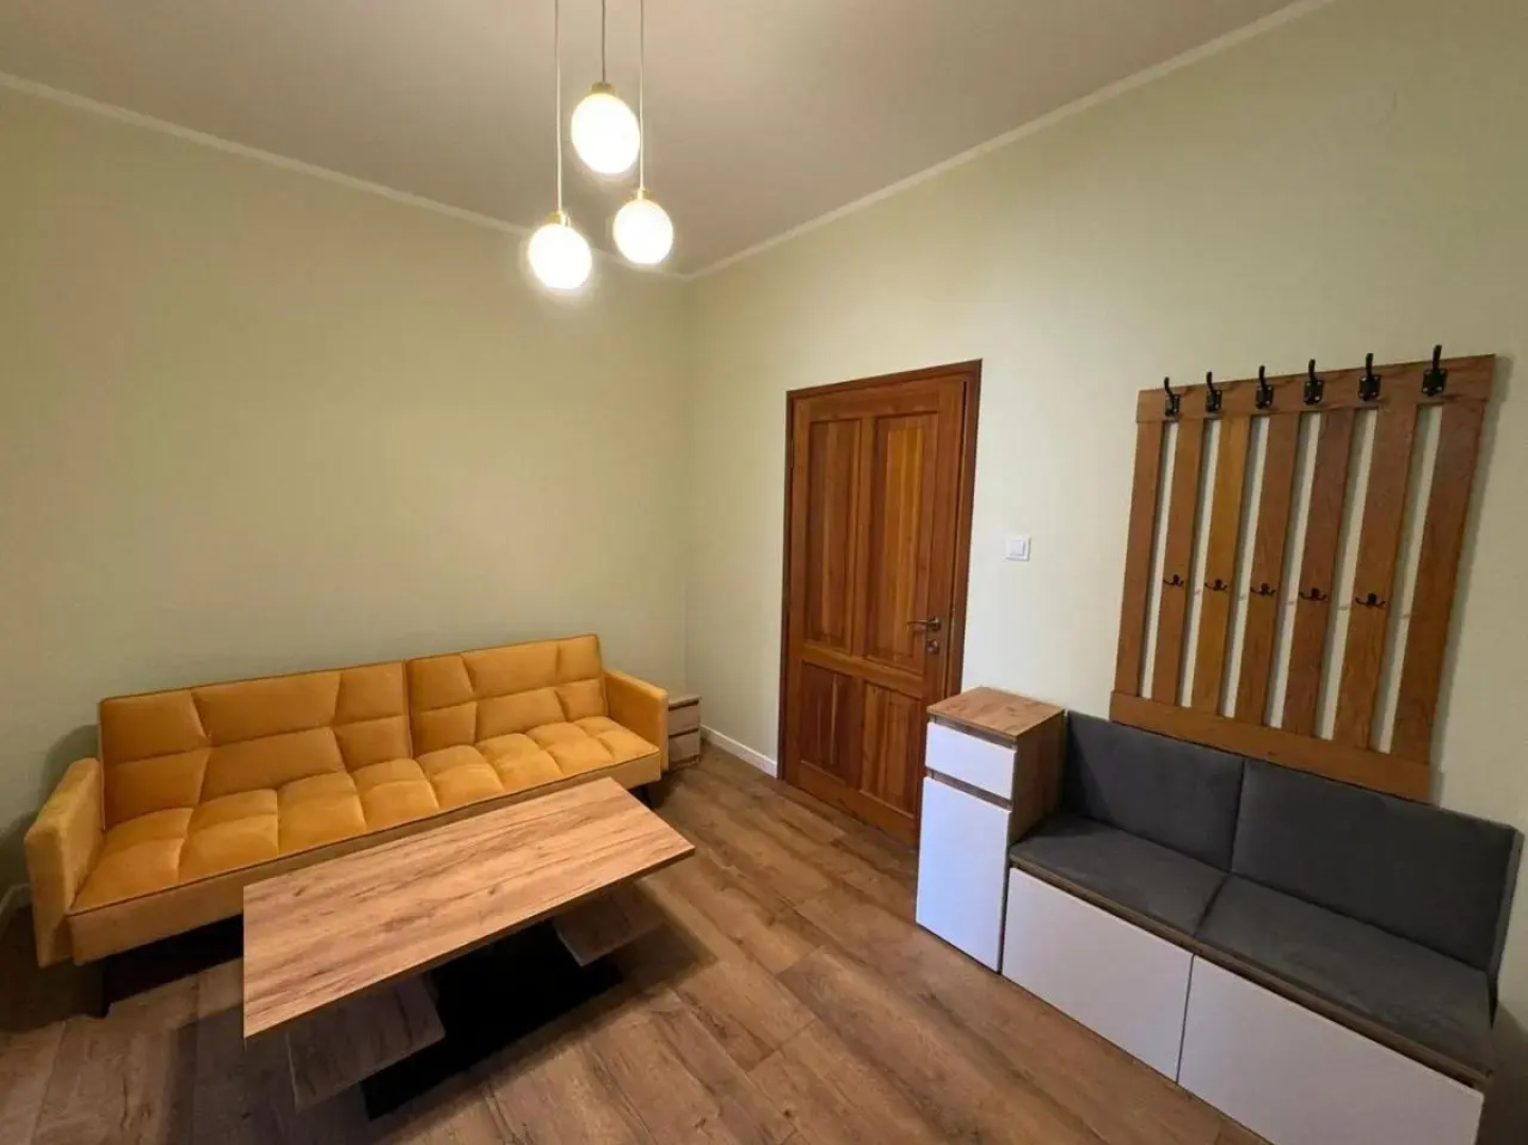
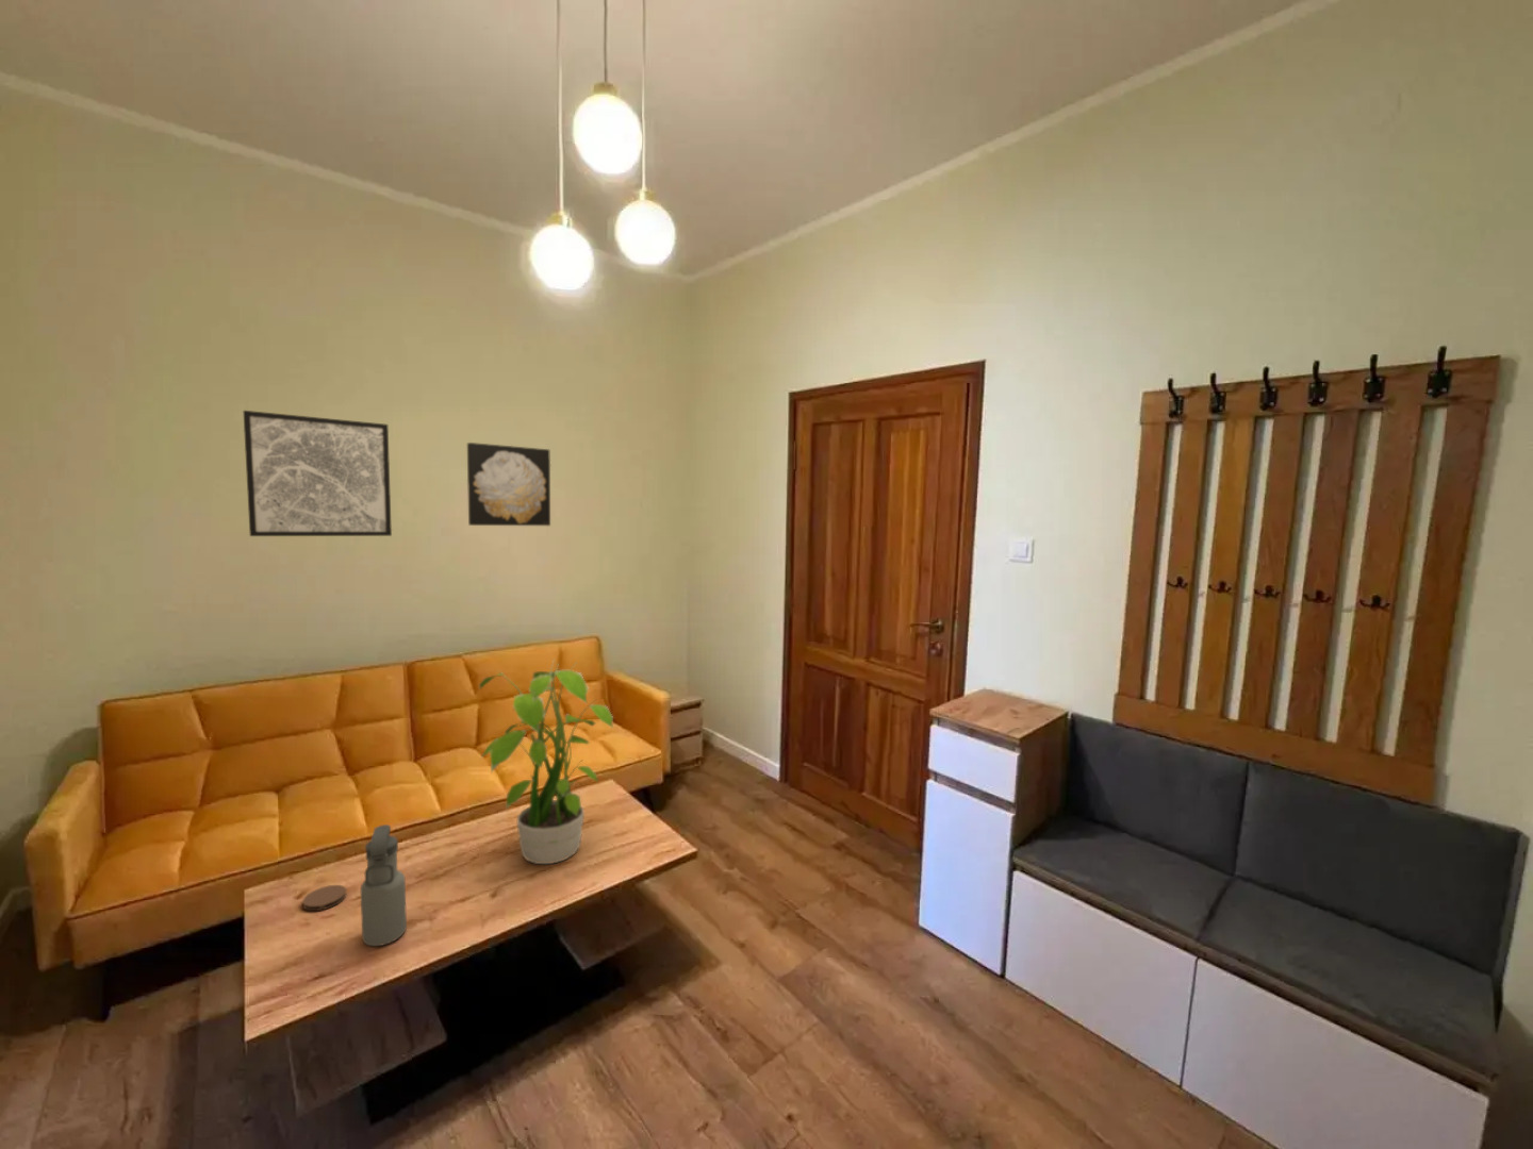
+ potted plant [478,658,614,865]
+ coaster [302,885,348,911]
+ wall art [243,409,392,537]
+ wall art [466,442,552,526]
+ water bottle [360,823,408,947]
